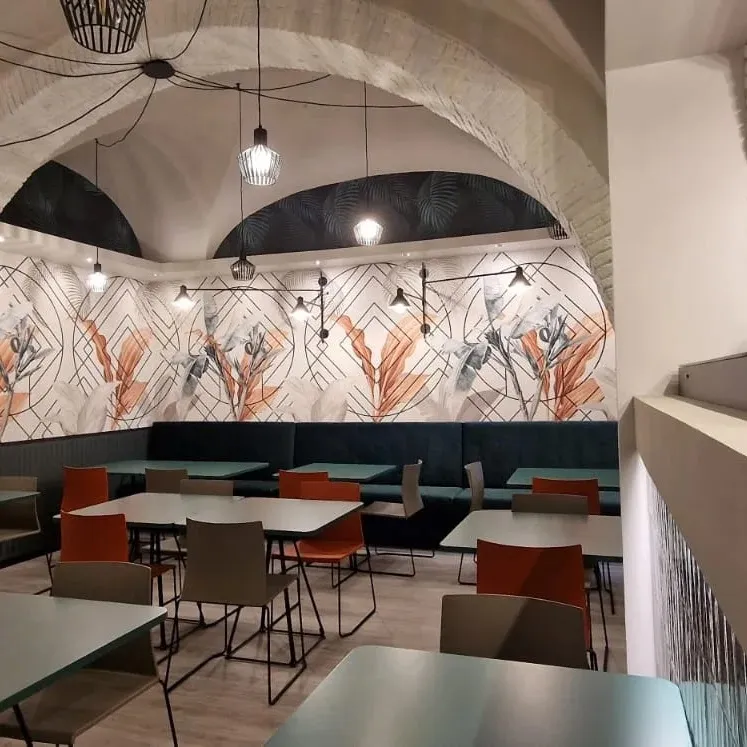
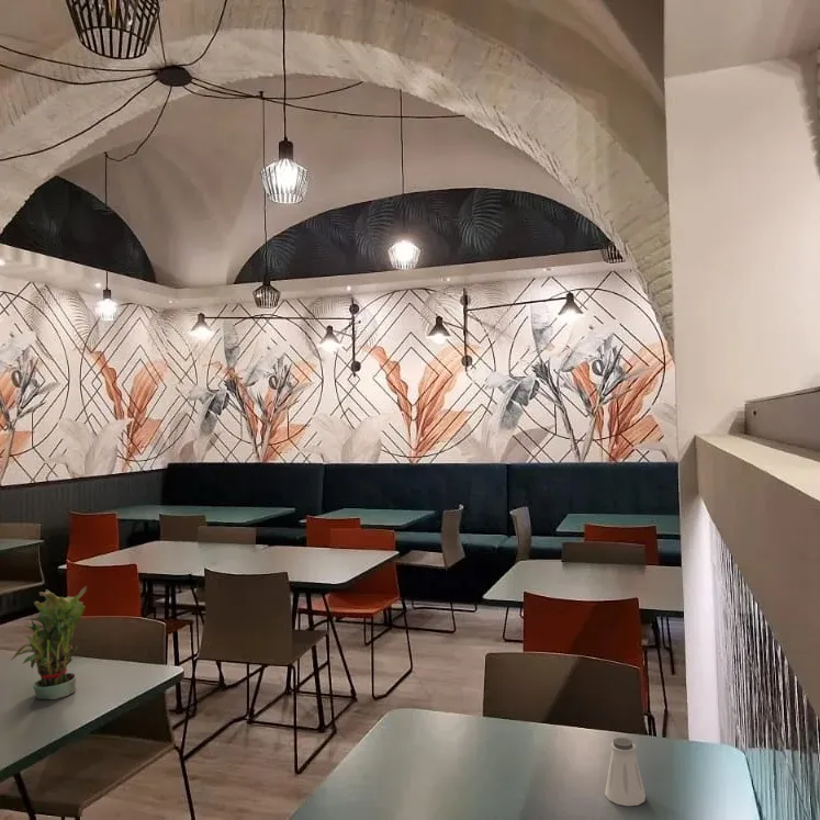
+ saltshaker [604,737,647,807]
+ potted plant [9,584,88,700]
